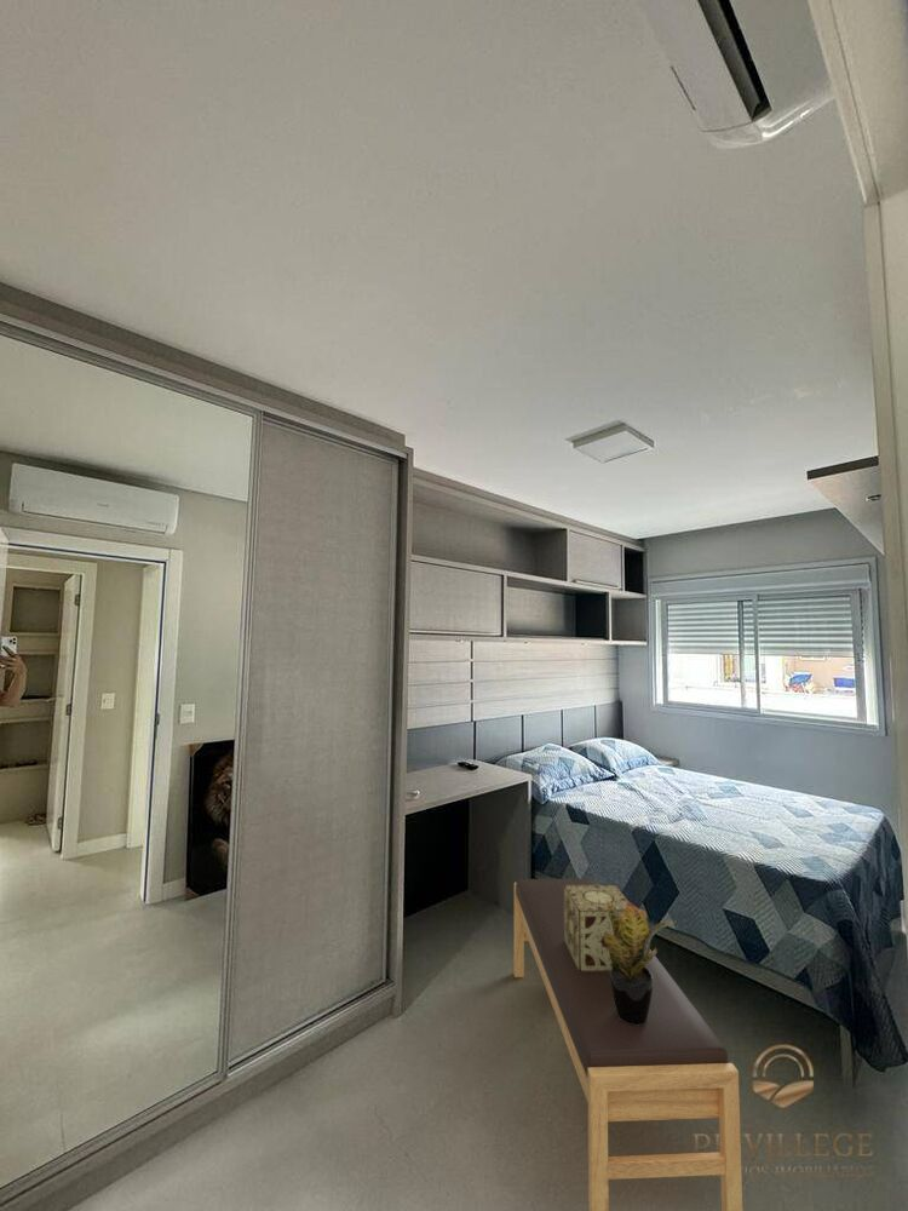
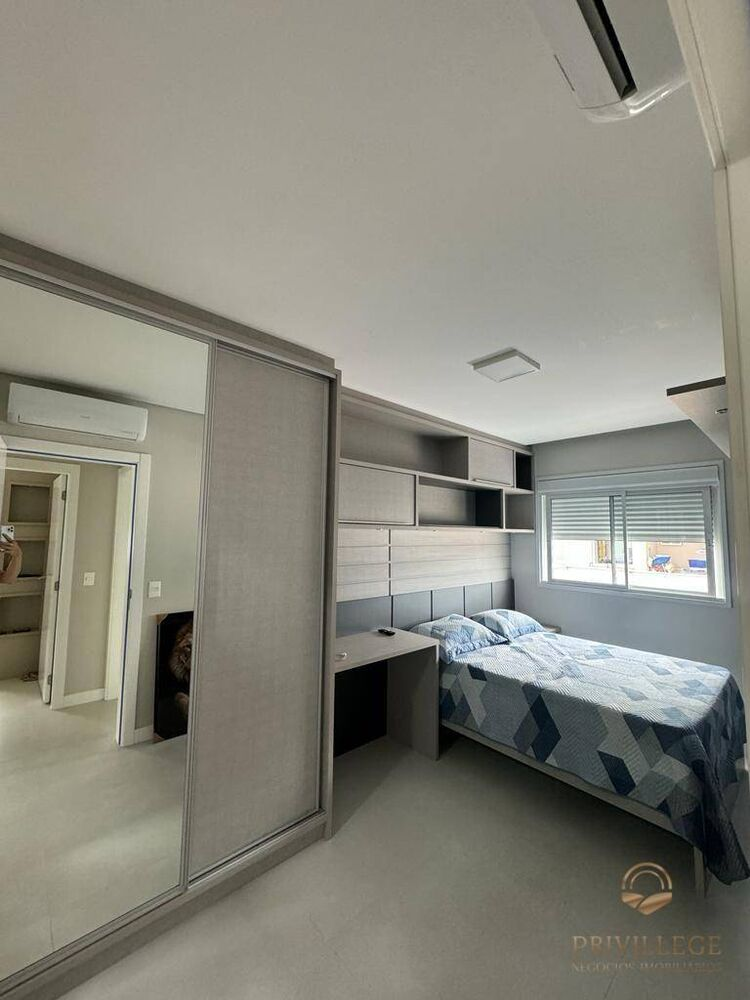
- decorative box [564,884,631,972]
- bench [512,878,743,1211]
- potted plant [603,900,677,1026]
